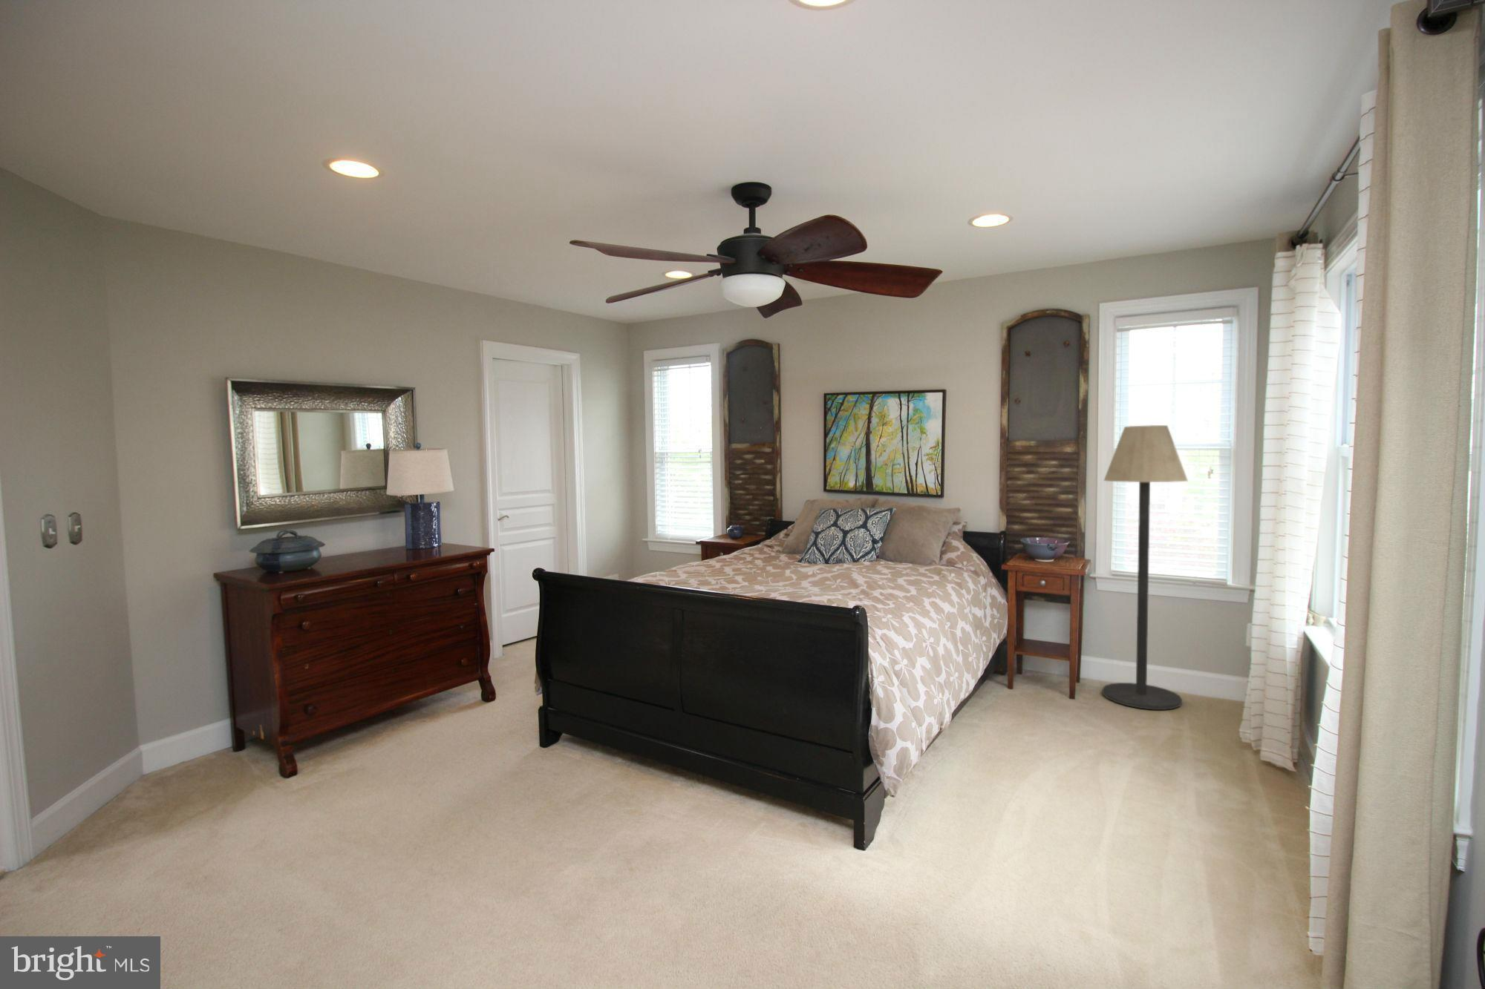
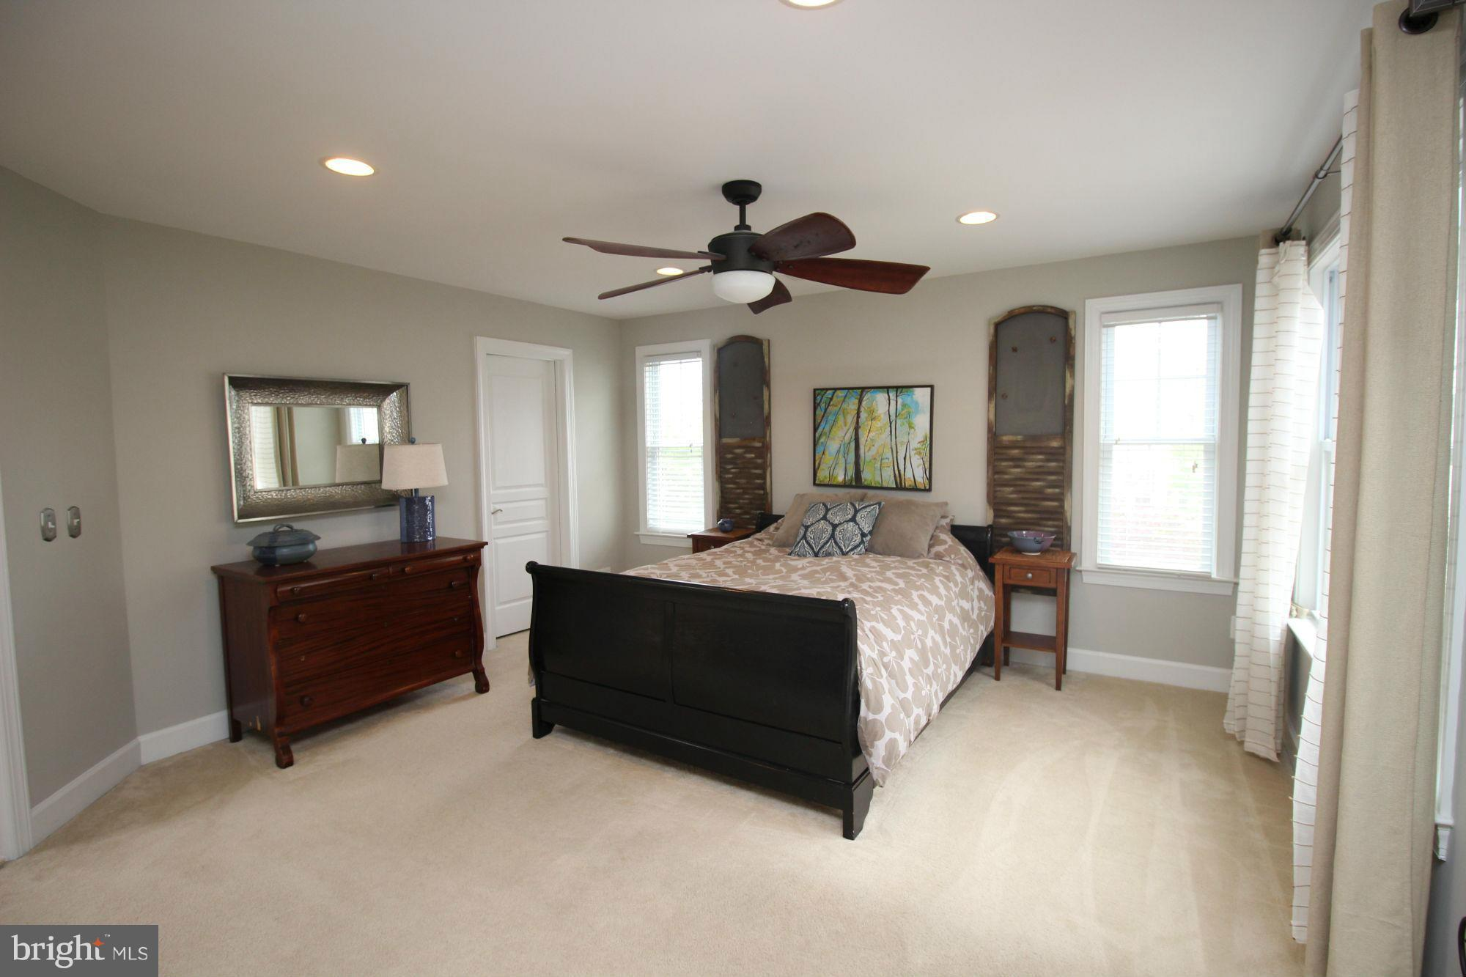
- floor lamp [1102,424,1189,711]
